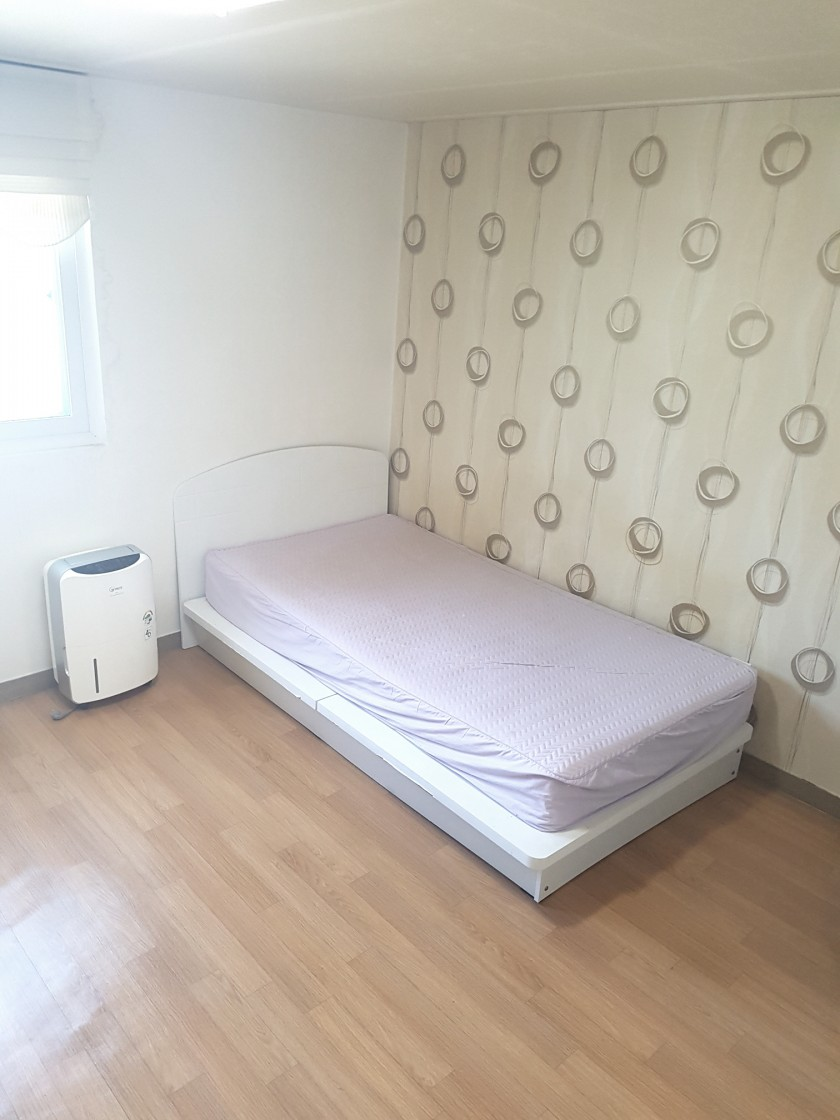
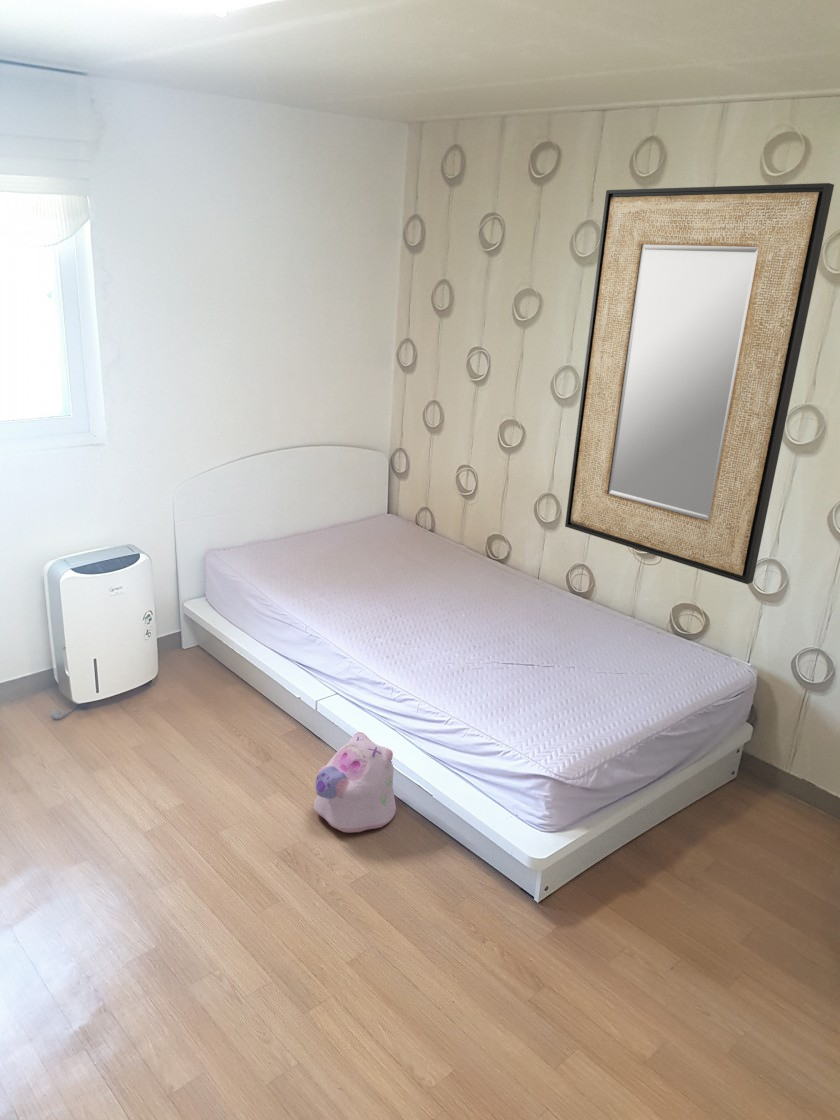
+ plush toy [313,731,397,834]
+ home mirror [564,182,835,585]
